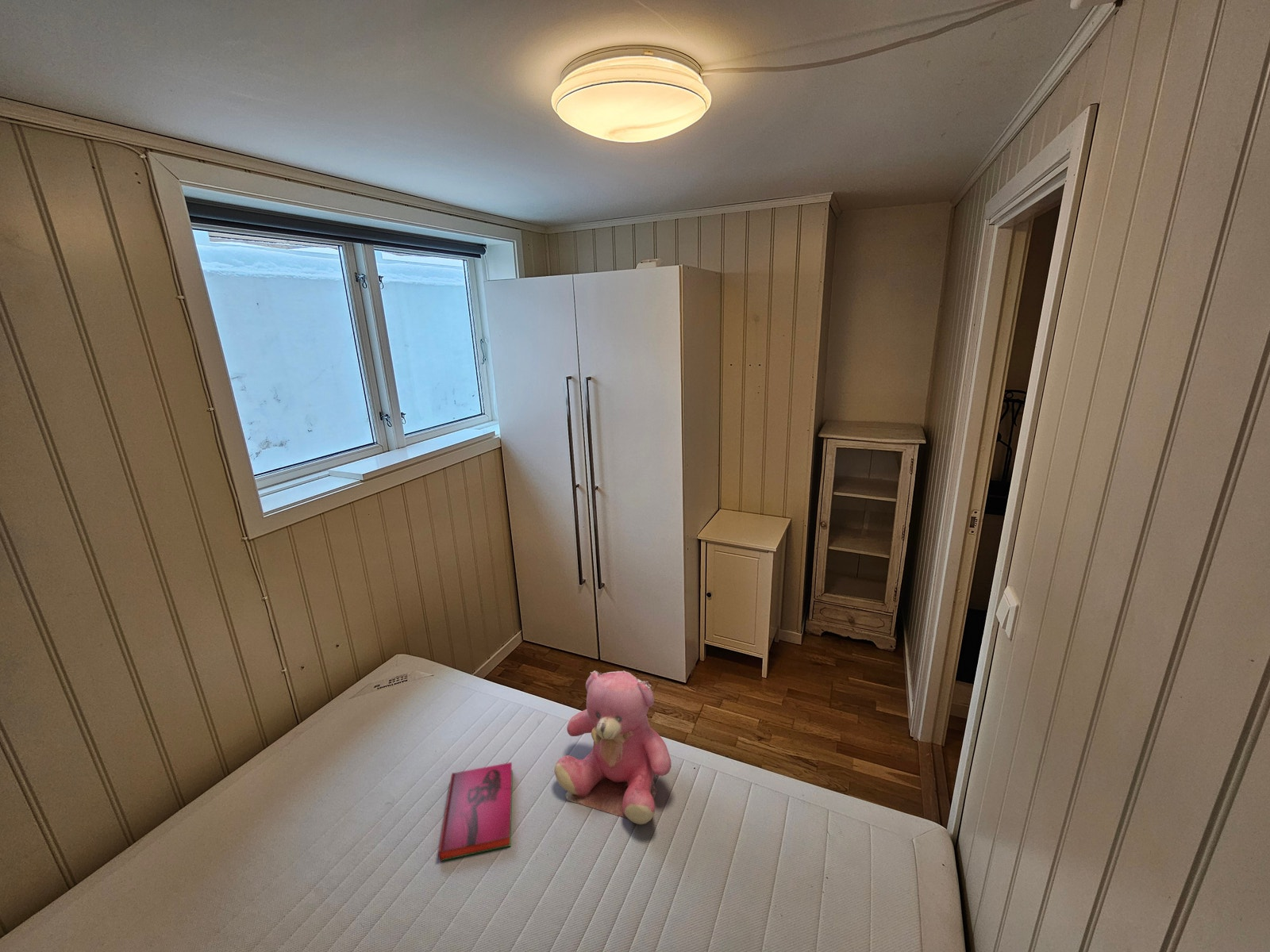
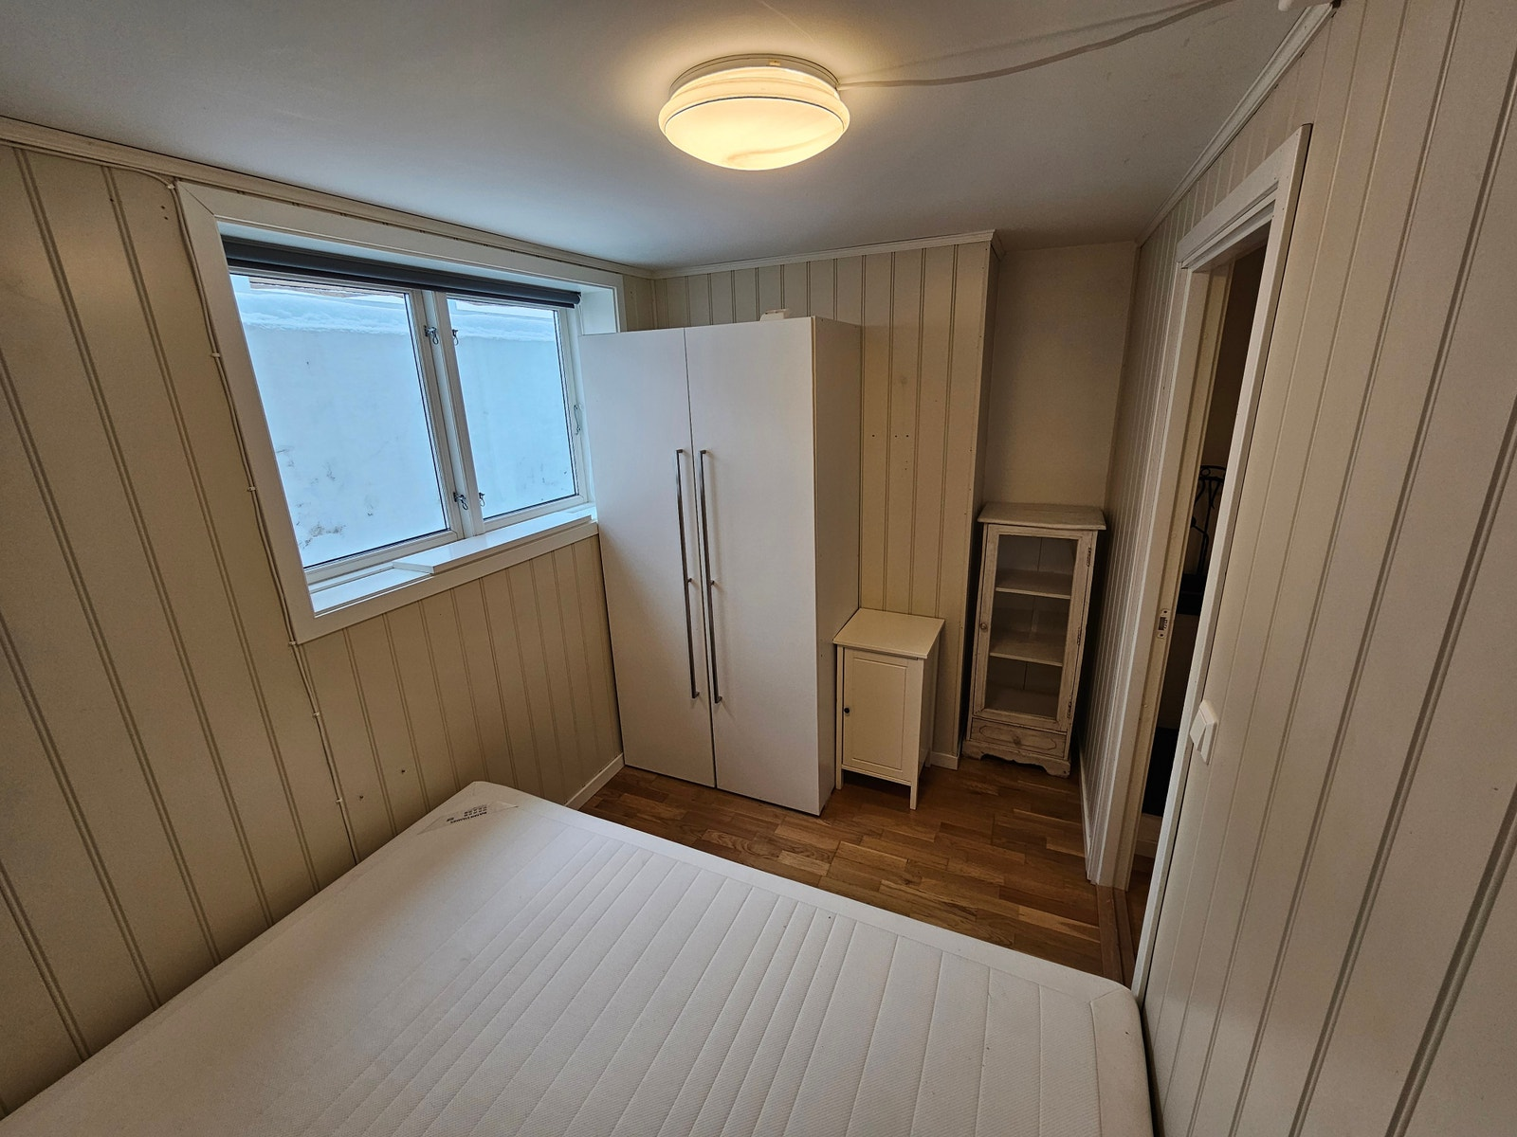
- hardback book [437,762,514,862]
- teddy bear [553,670,672,825]
